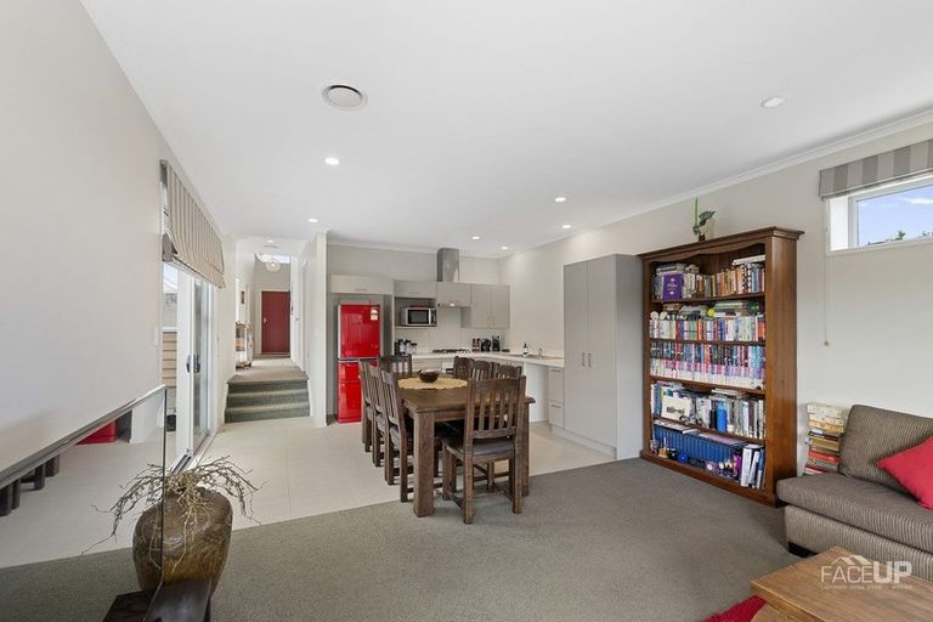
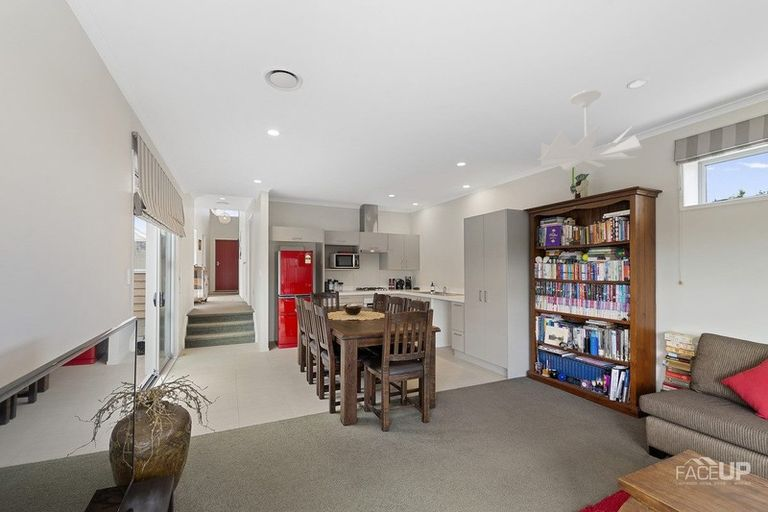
+ ceiling fan [537,89,644,171]
